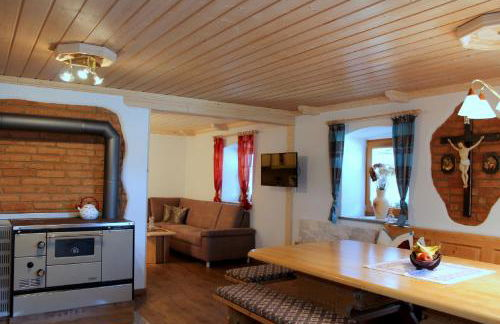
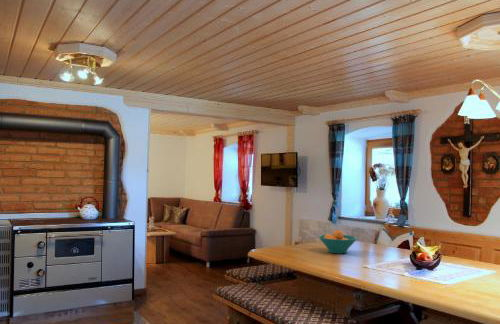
+ fruit bowl [317,229,358,255]
